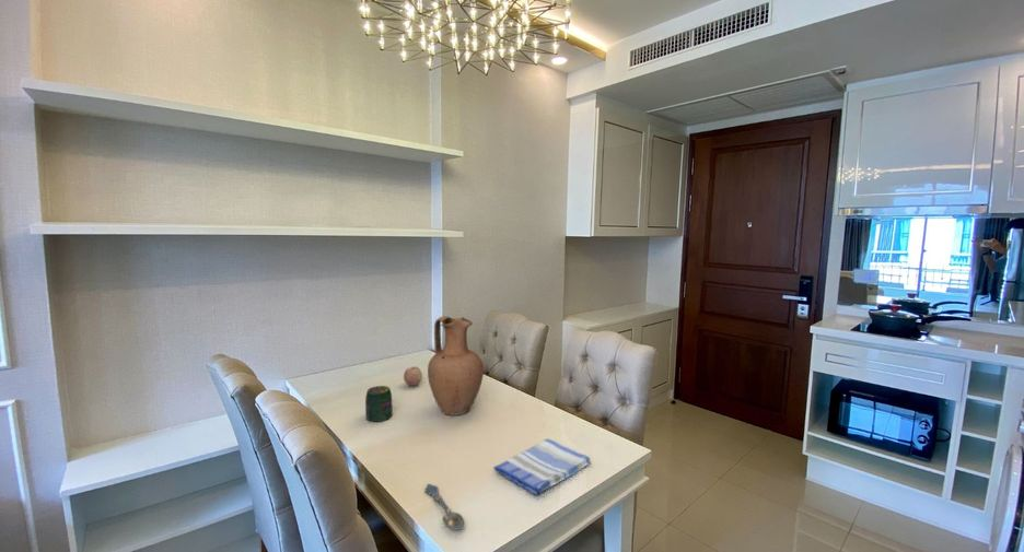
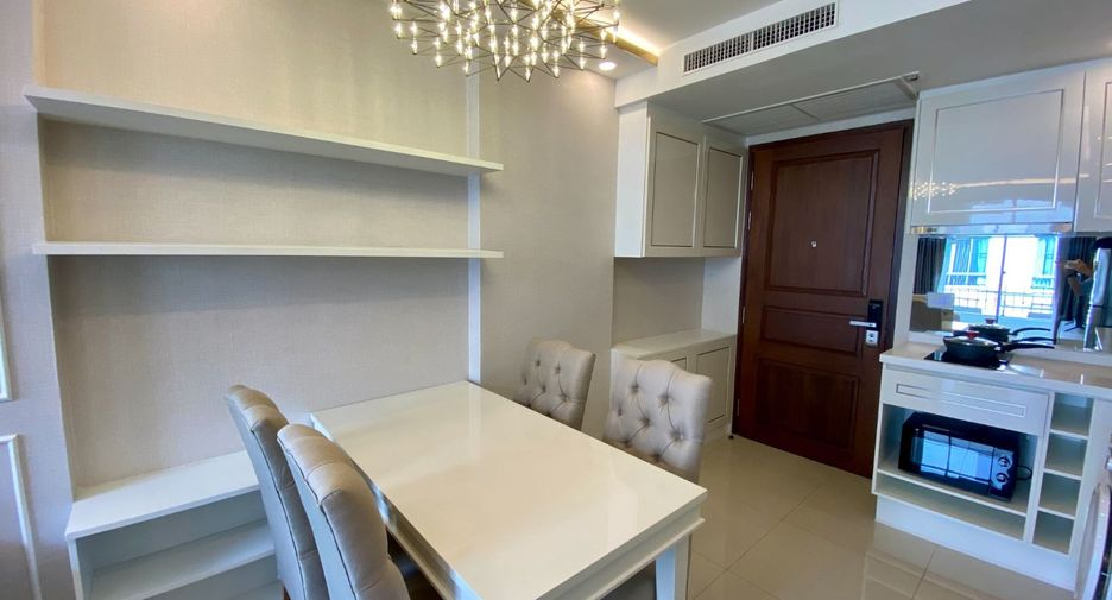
- jar [364,385,394,423]
- spoon [423,483,465,531]
- fruit [403,365,423,387]
- vase [427,315,485,416]
- dish towel [492,437,592,496]
